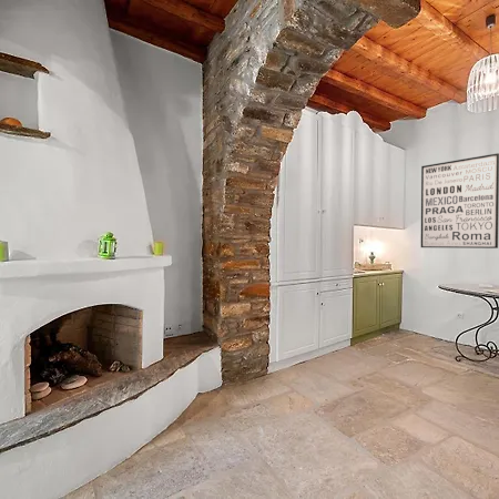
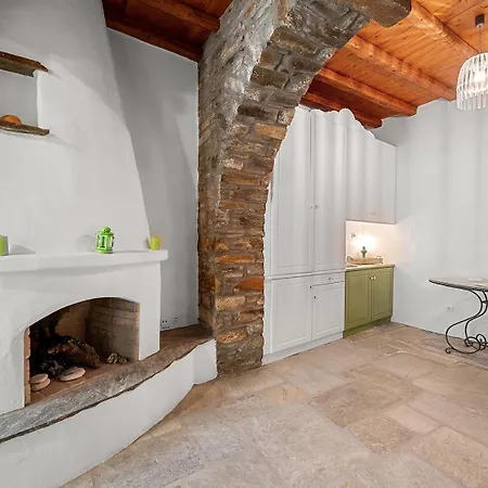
- wall art [420,152,499,249]
